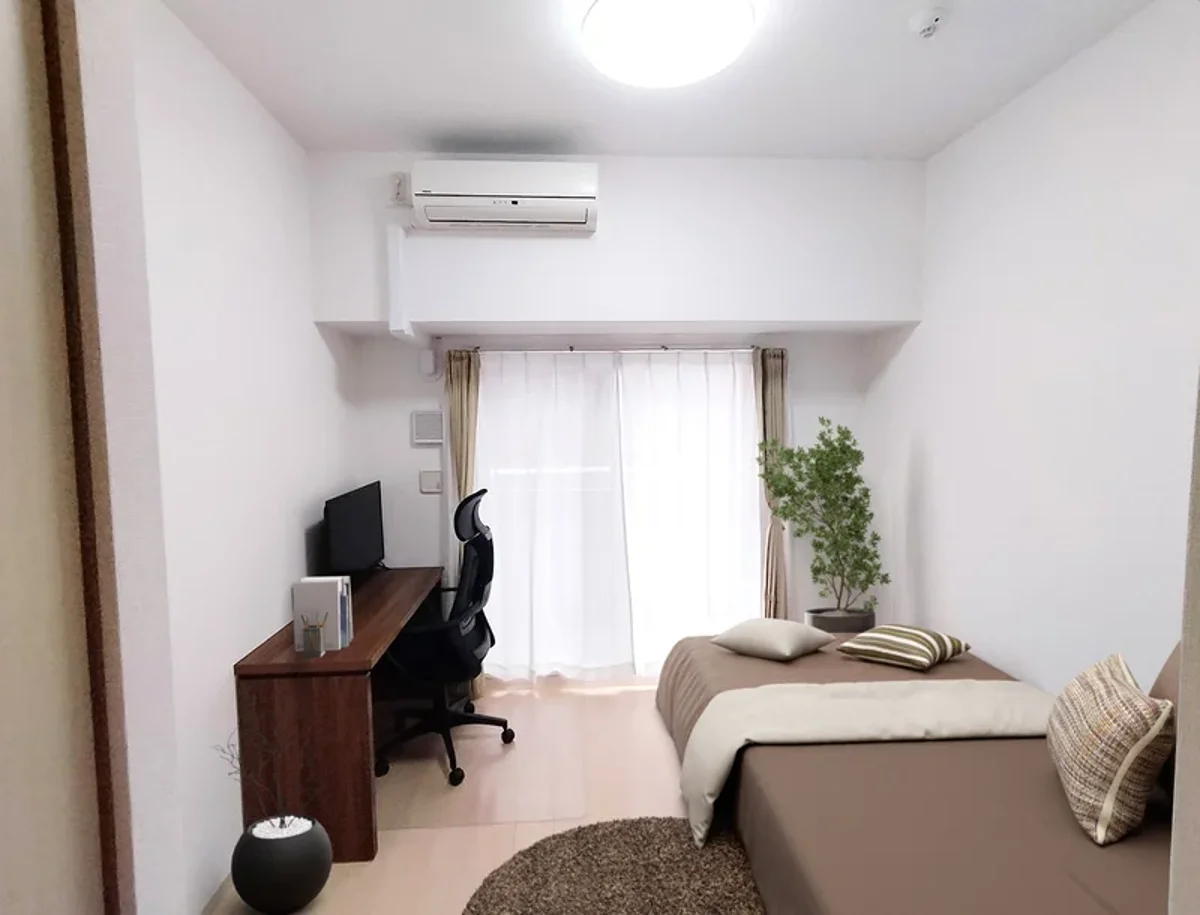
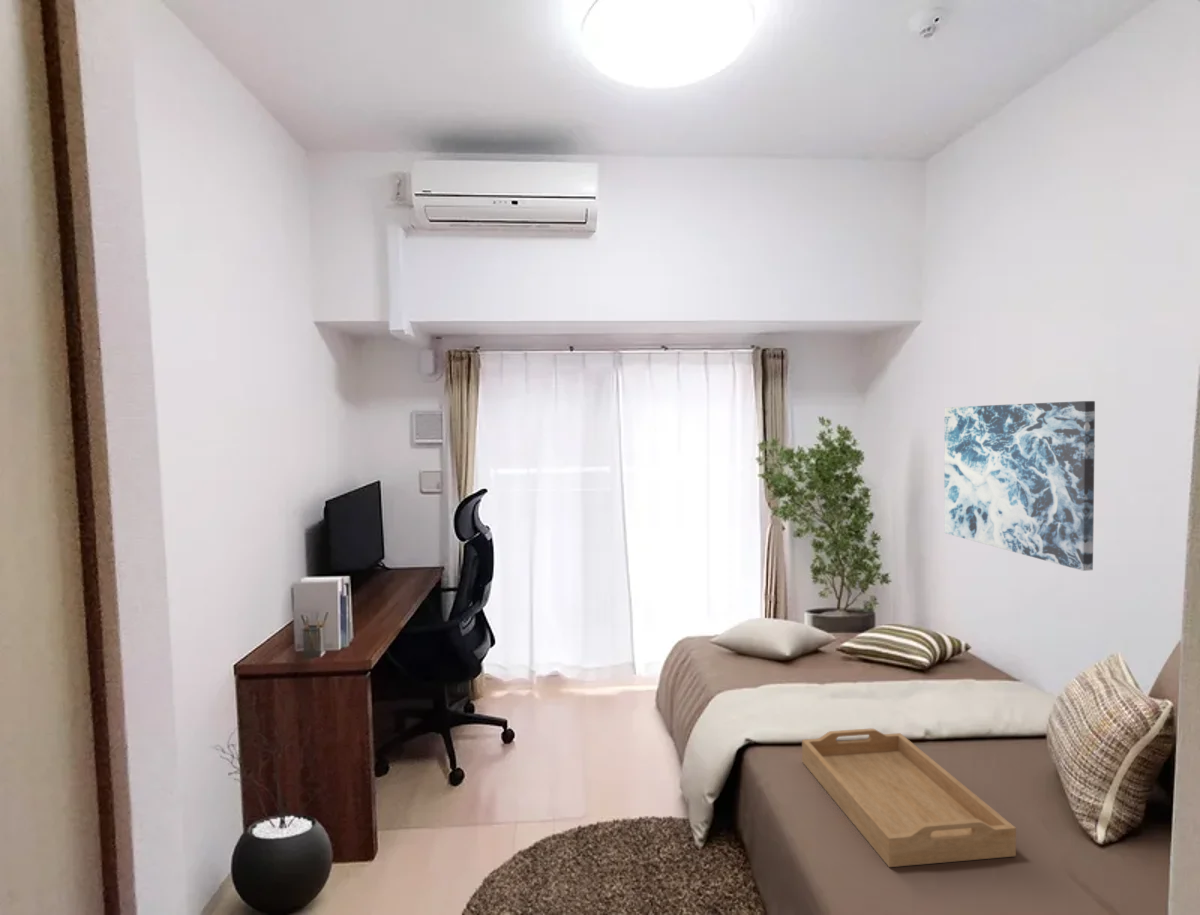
+ wall art [943,400,1096,572]
+ serving tray [801,727,1017,868]
